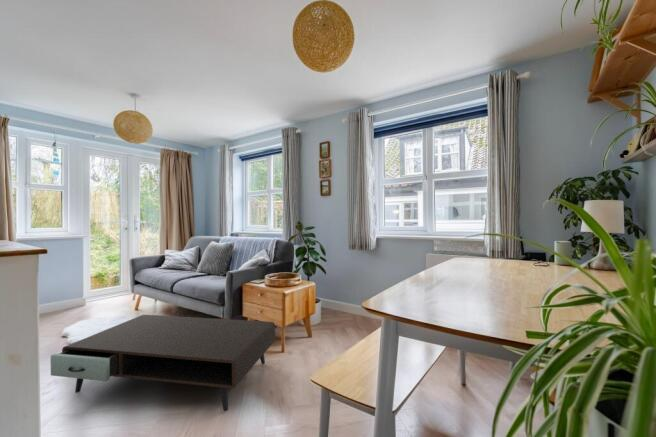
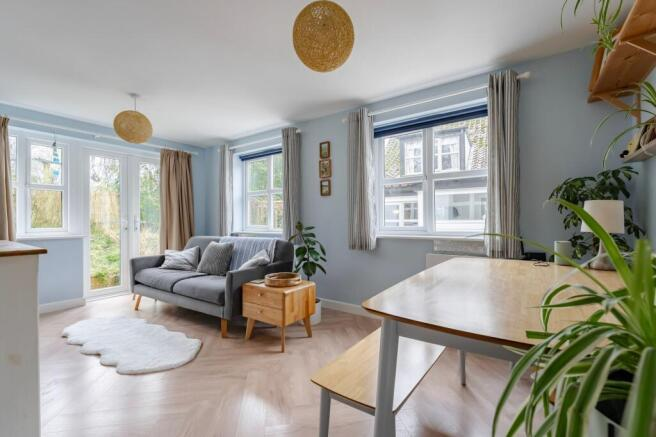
- coffee table [50,314,276,412]
